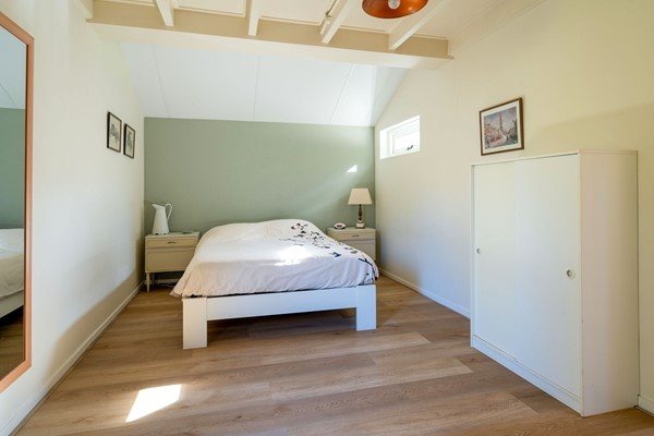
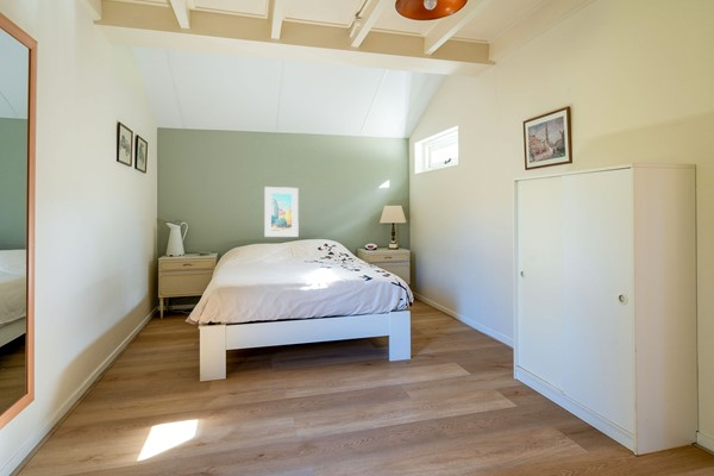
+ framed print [263,186,300,238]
